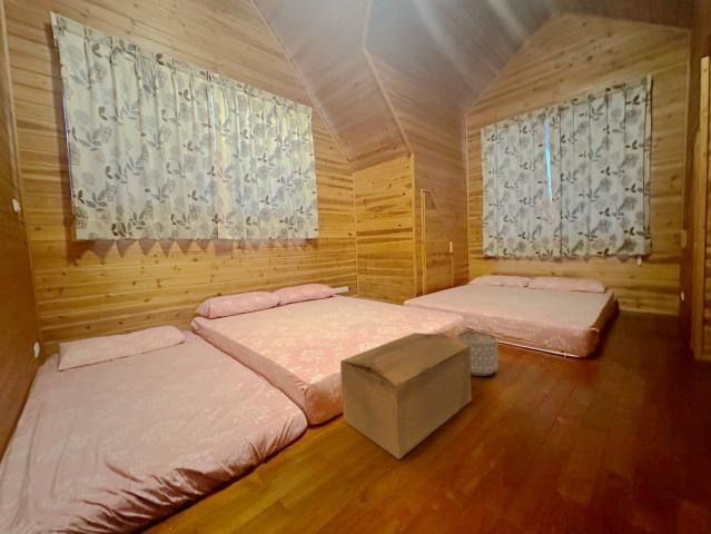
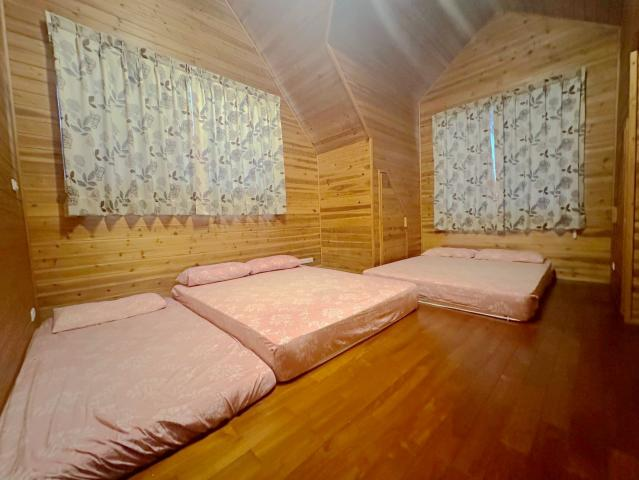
- cardboard box [339,332,473,461]
- planter [455,330,498,377]
